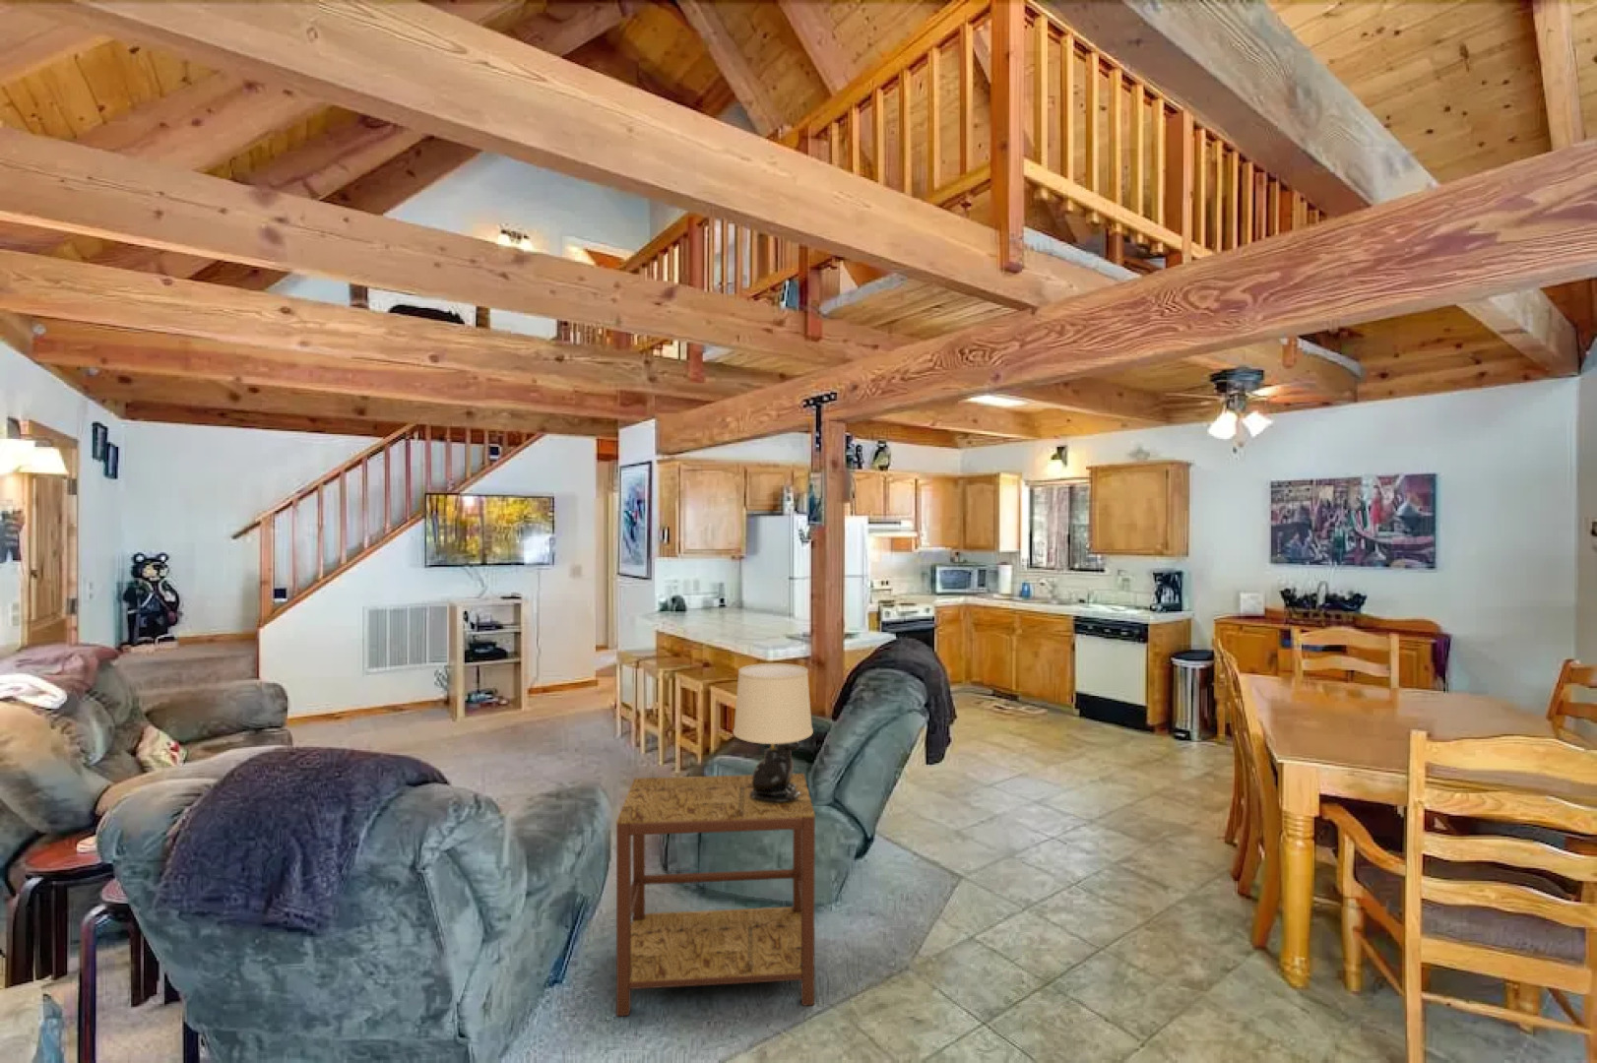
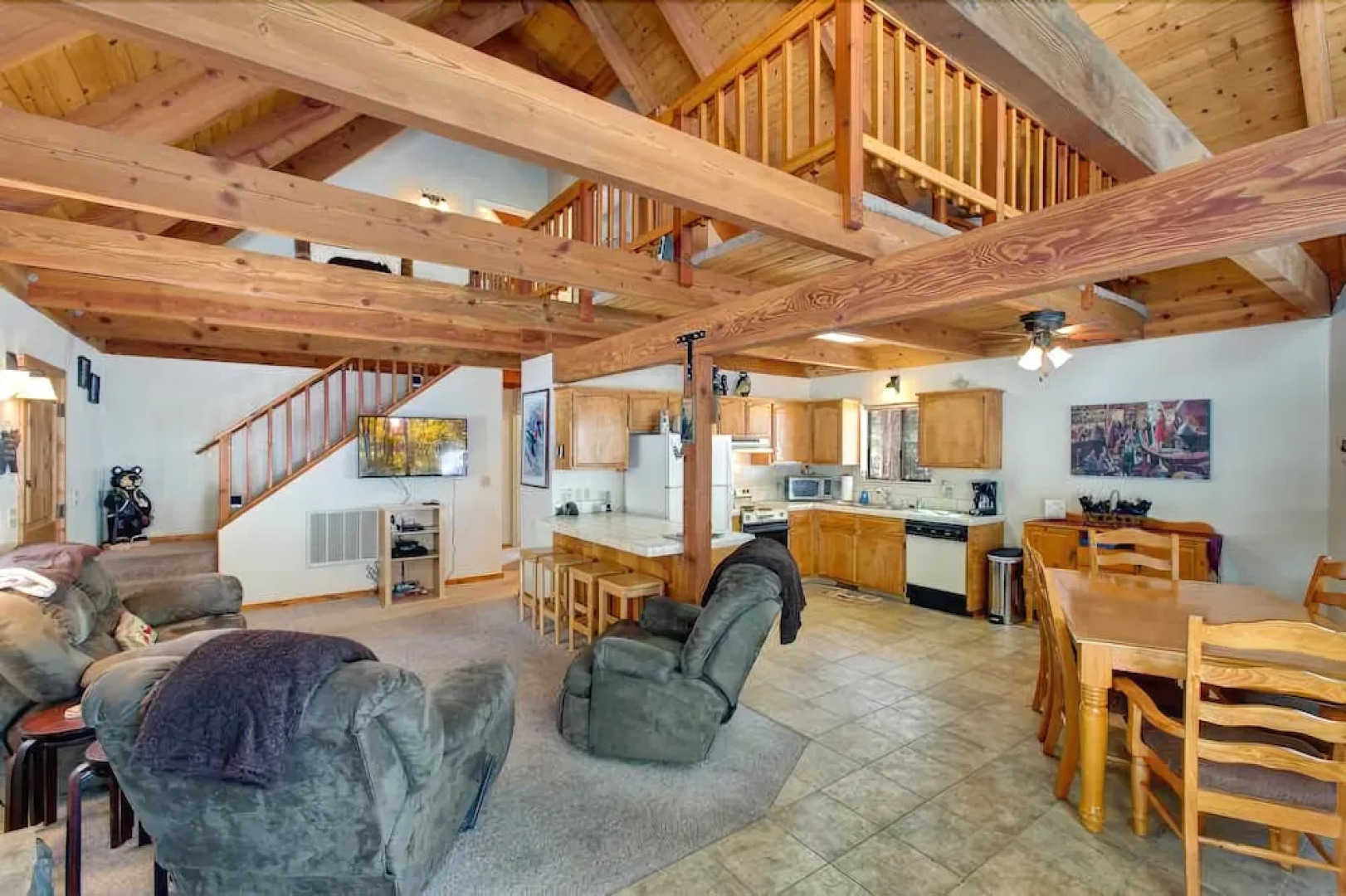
- table lamp [732,662,814,802]
- side table [616,772,816,1017]
